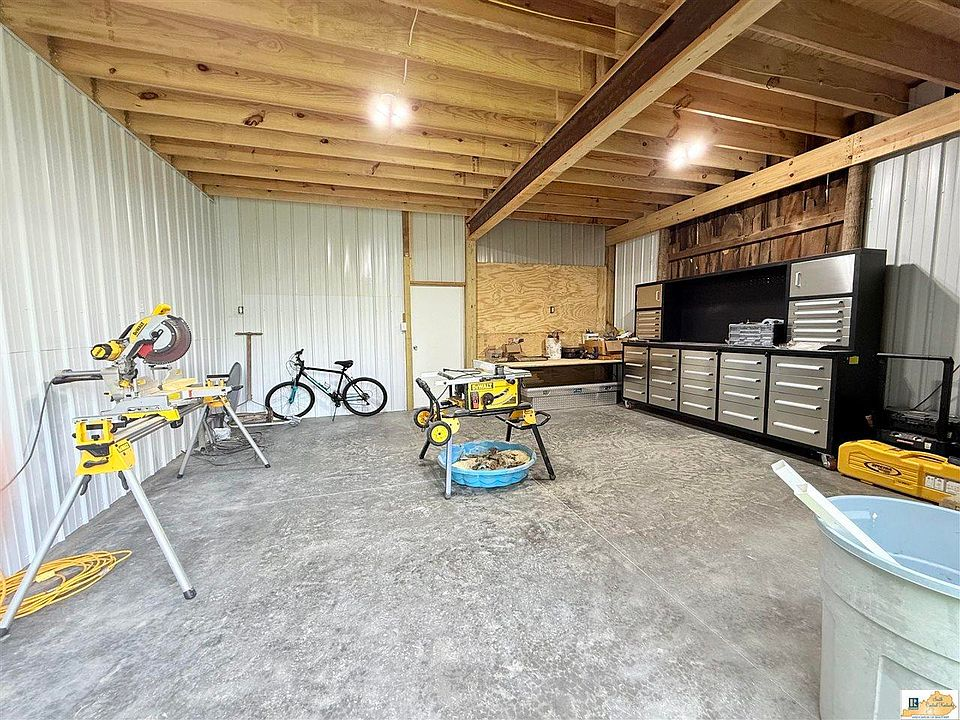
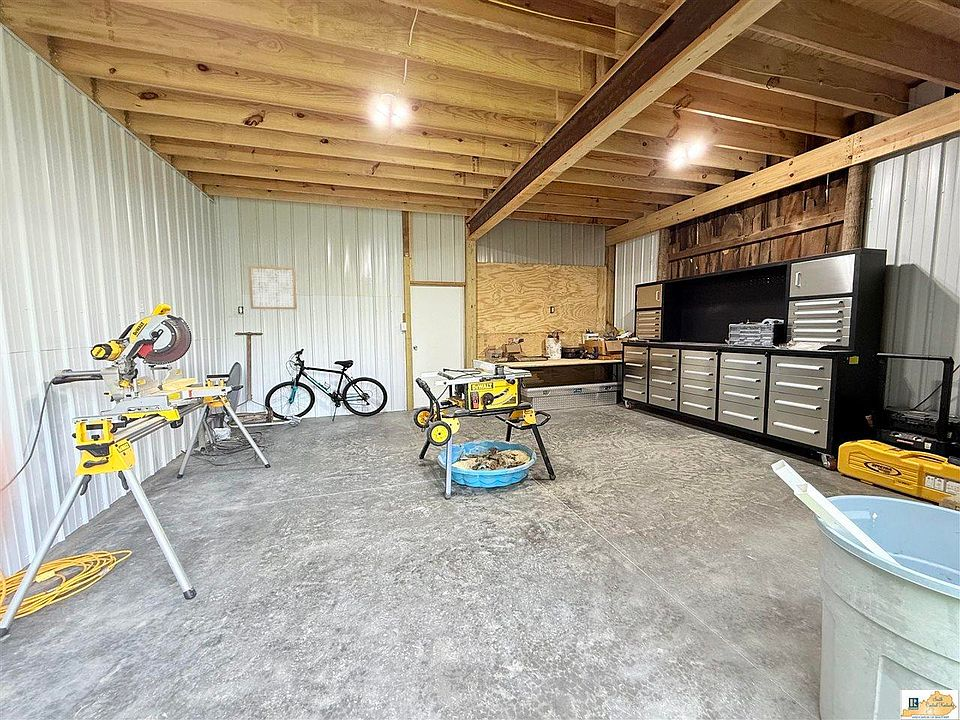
+ wall art [248,265,298,310]
